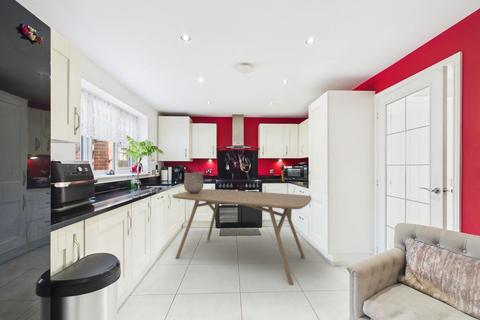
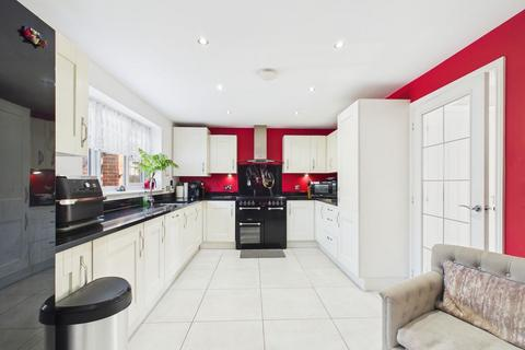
- vessel [183,171,204,193]
- dining table [171,188,312,286]
